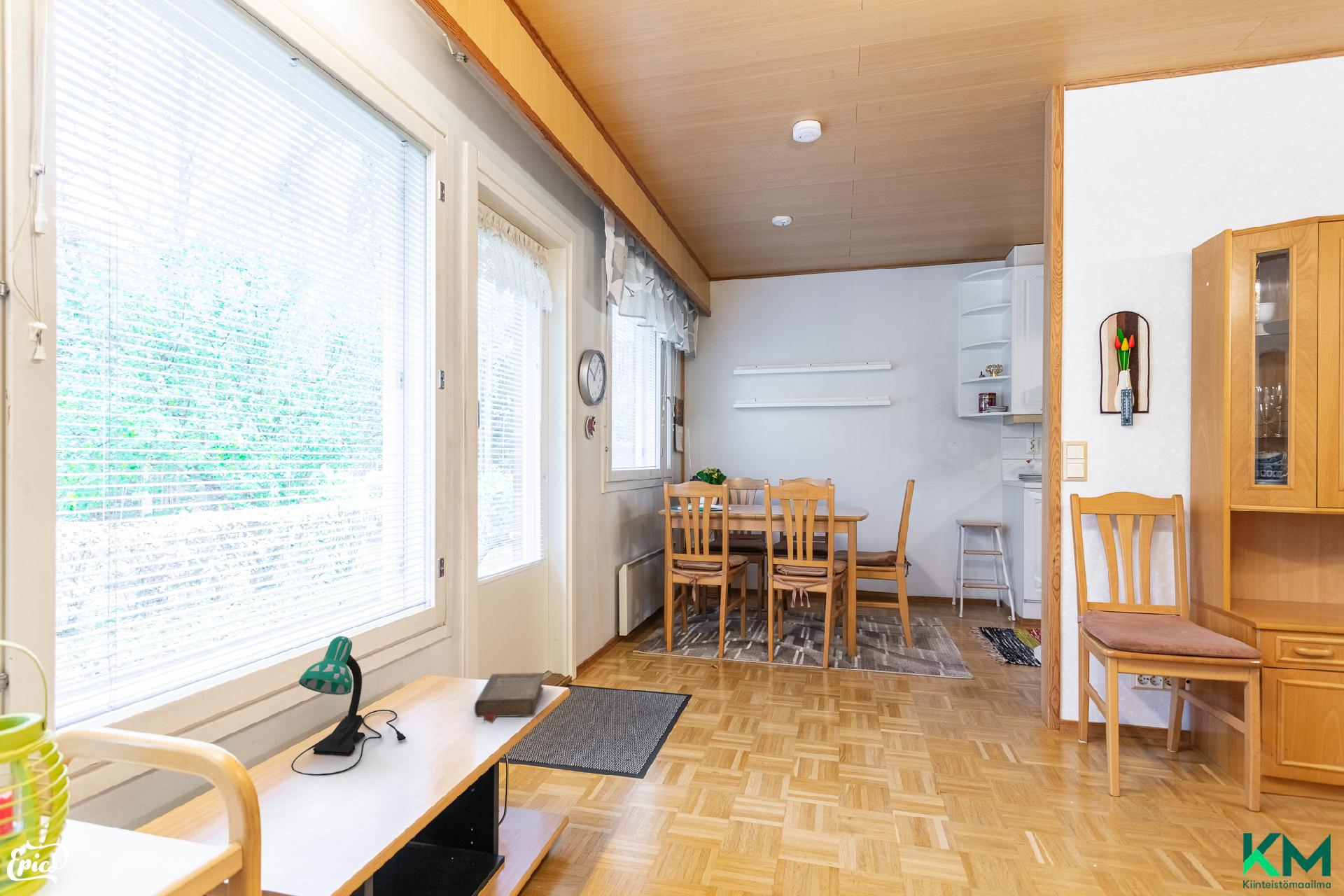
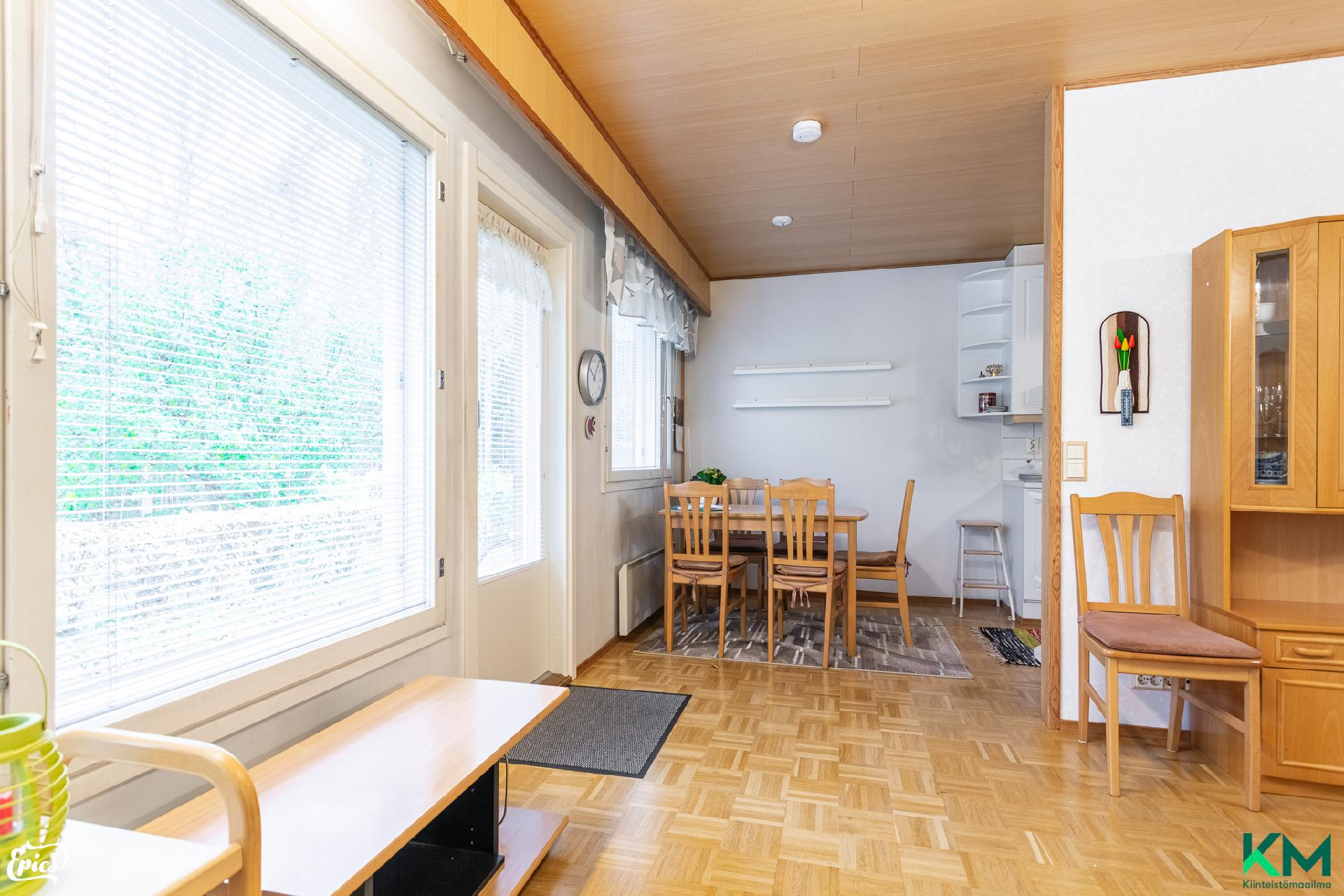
- book [473,672,545,724]
- desk lamp [290,636,407,776]
